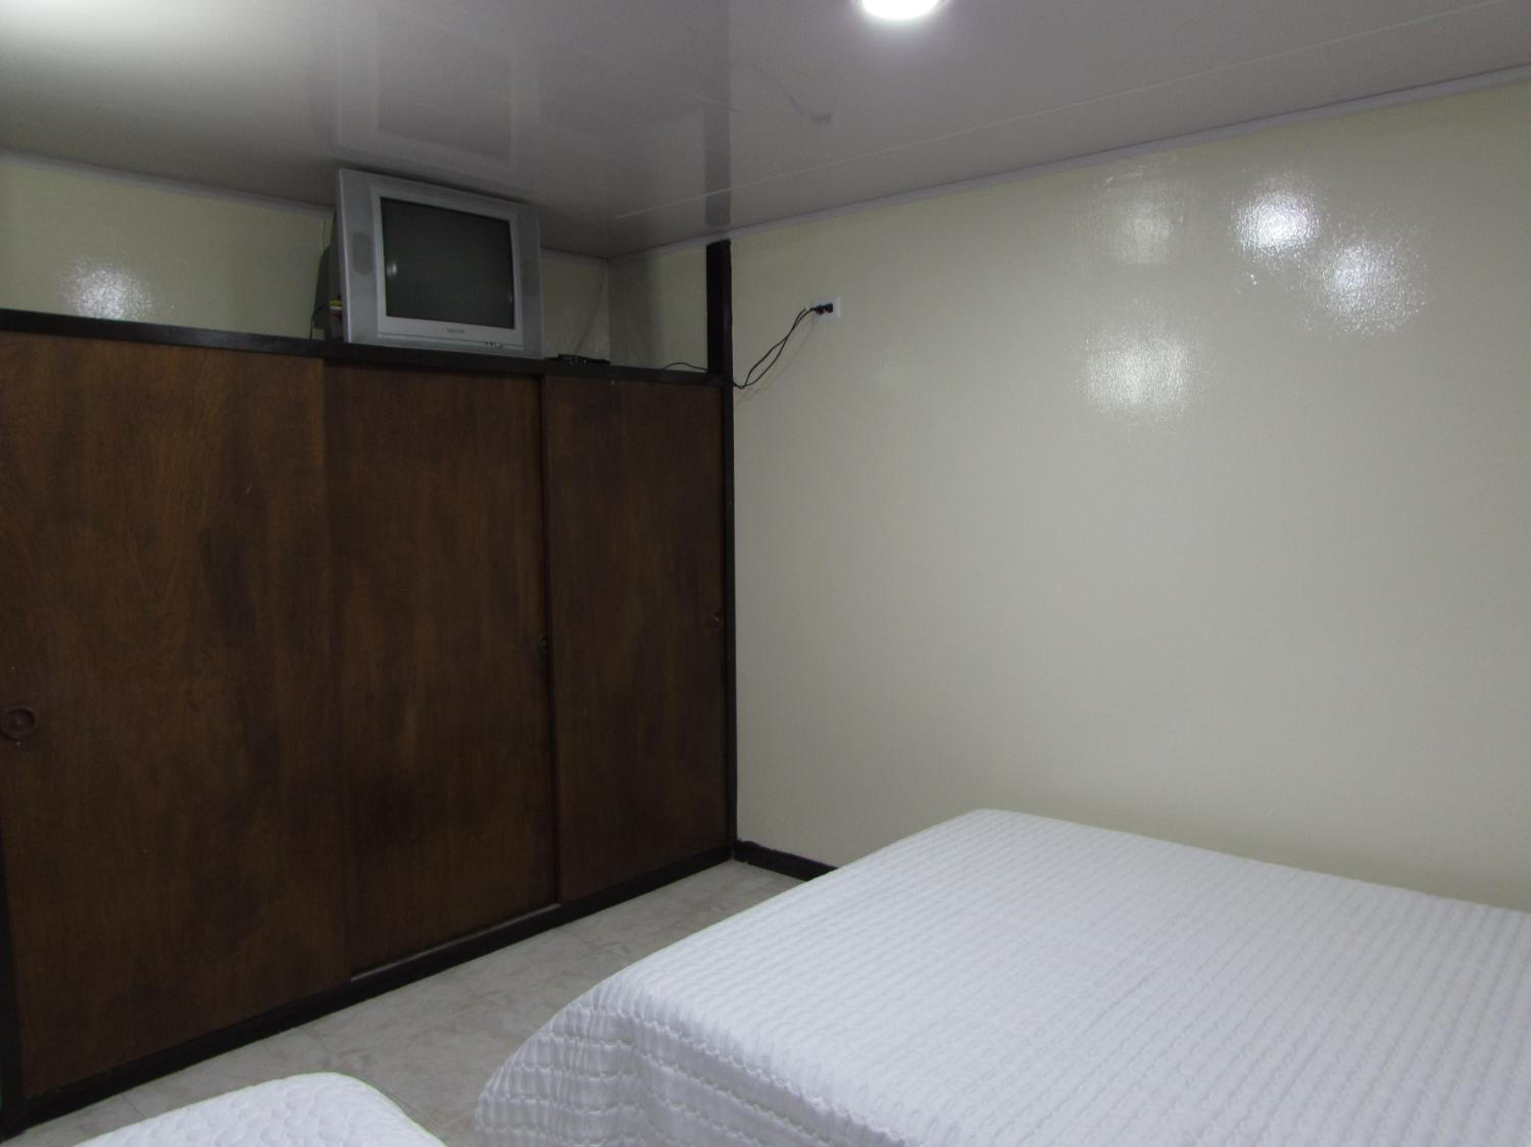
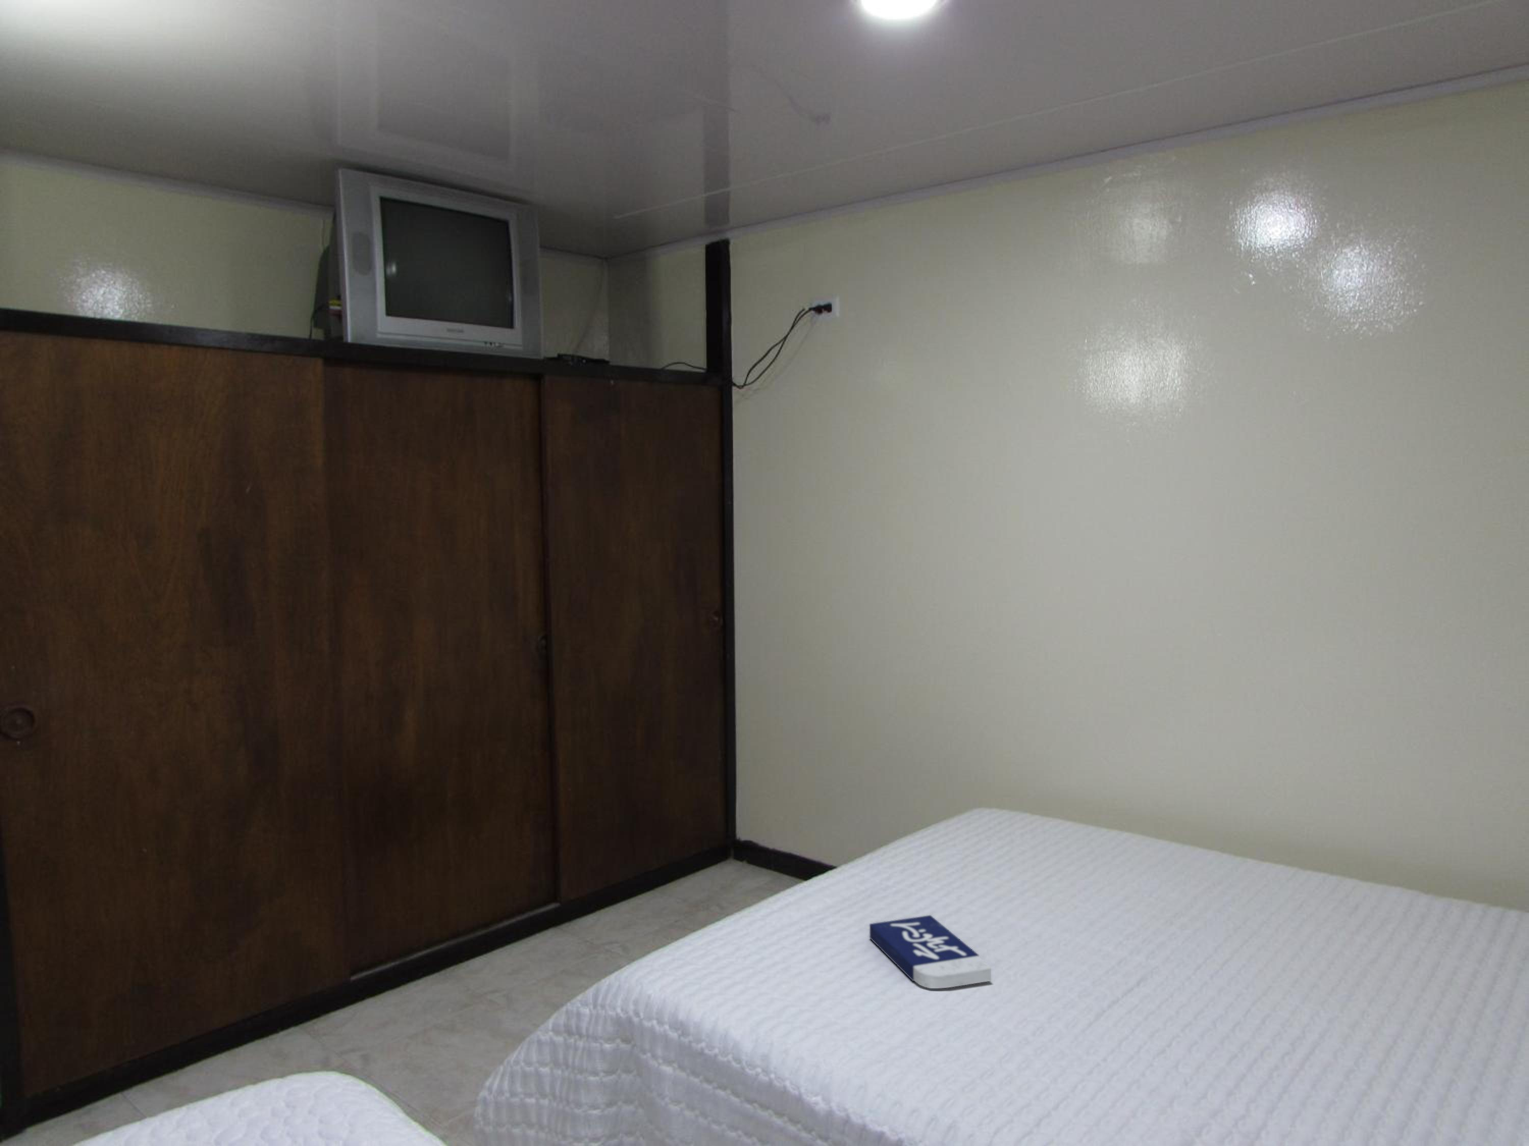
+ book [869,915,992,990]
